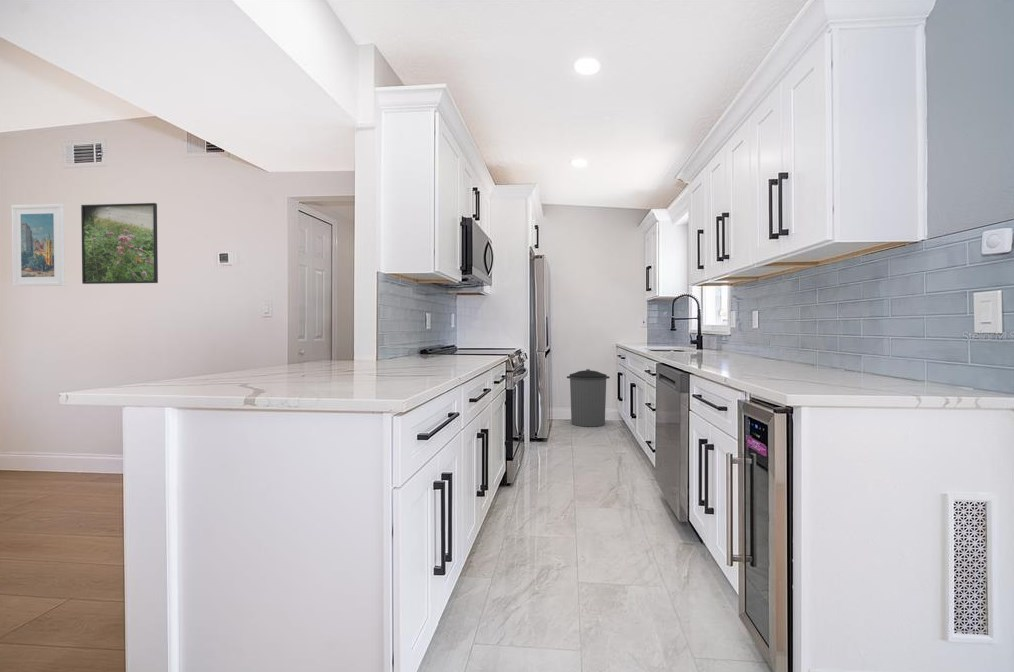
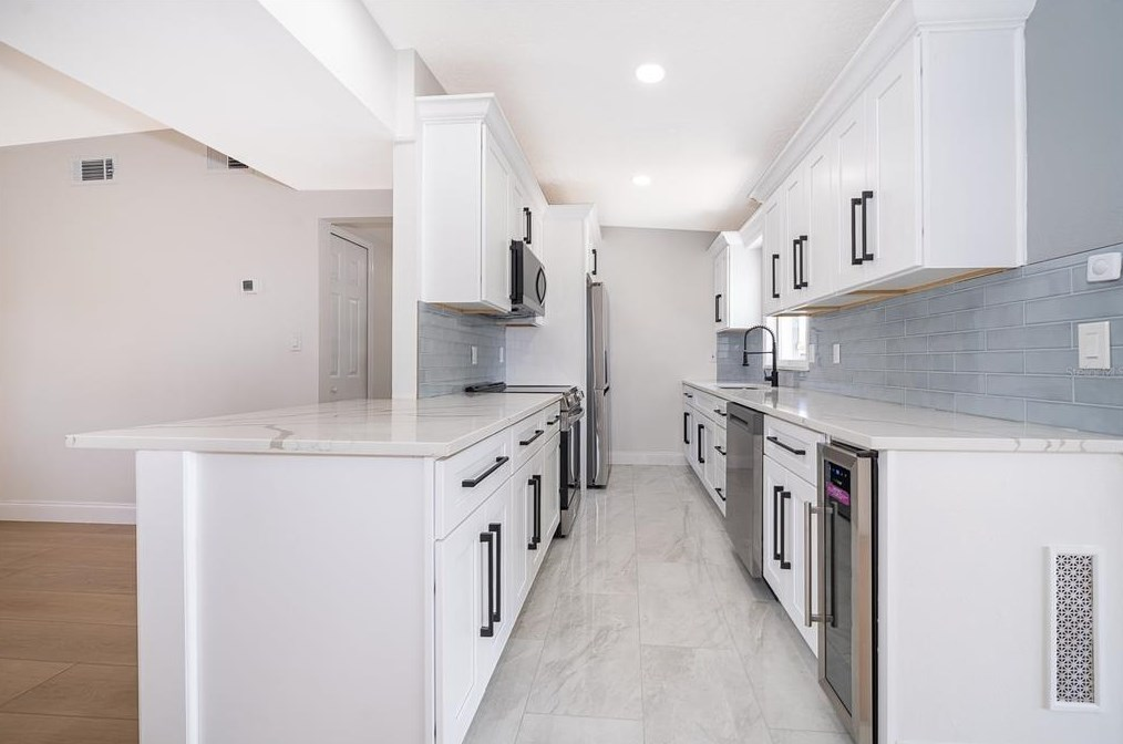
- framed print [11,203,66,287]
- trash can [566,368,611,428]
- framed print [80,202,159,285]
